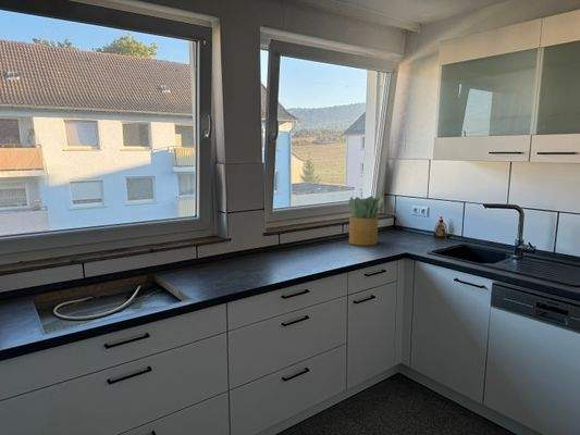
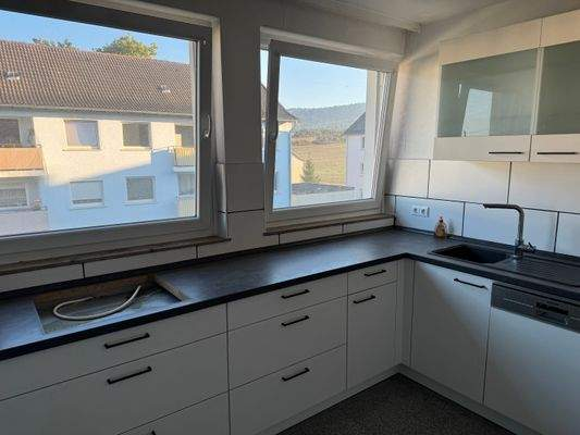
- potted plant [348,195,384,247]
